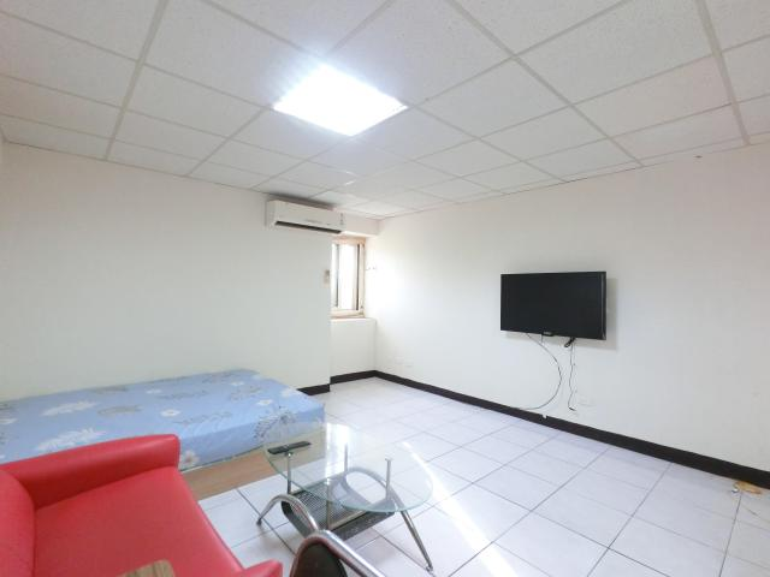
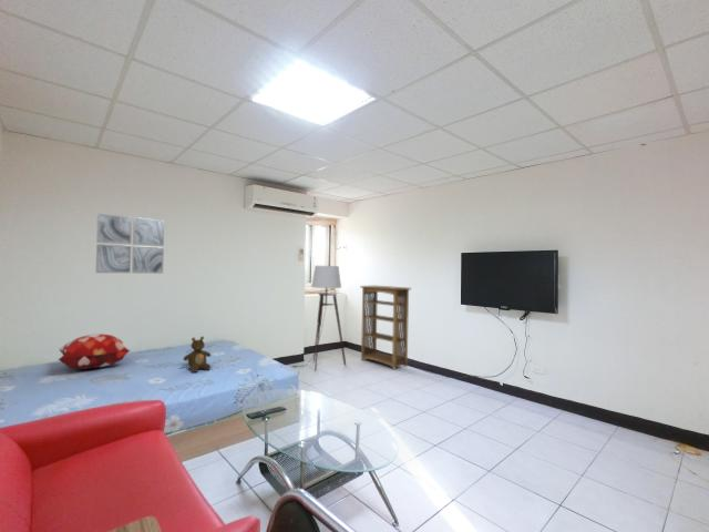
+ teddy bear [183,336,212,374]
+ wall art [94,213,165,275]
+ floor lamp [290,265,347,371]
+ decorative pillow [56,332,132,370]
+ bookshelf [359,285,412,371]
